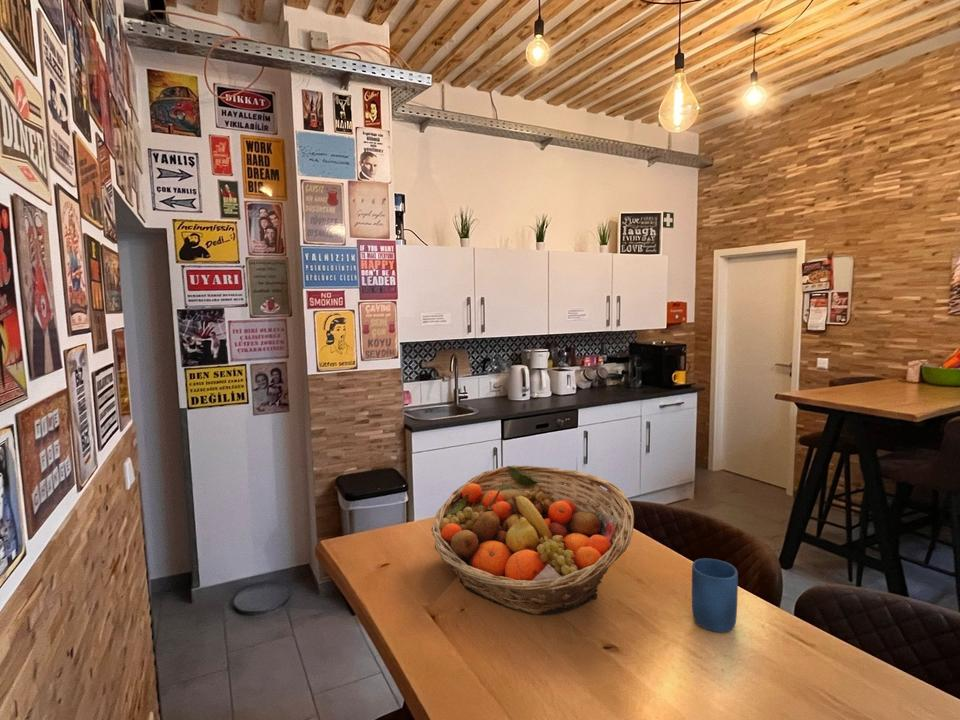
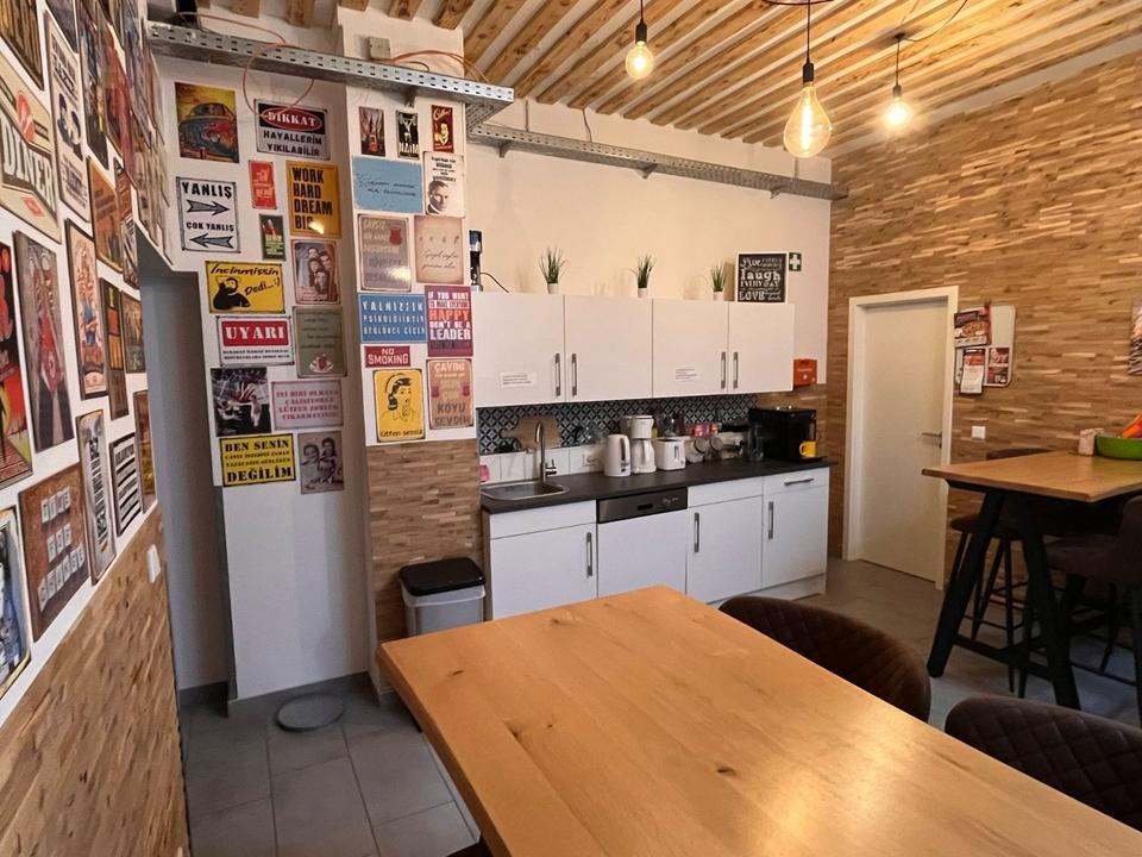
- fruit basket [431,464,635,616]
- mug [691,557,739,633]
